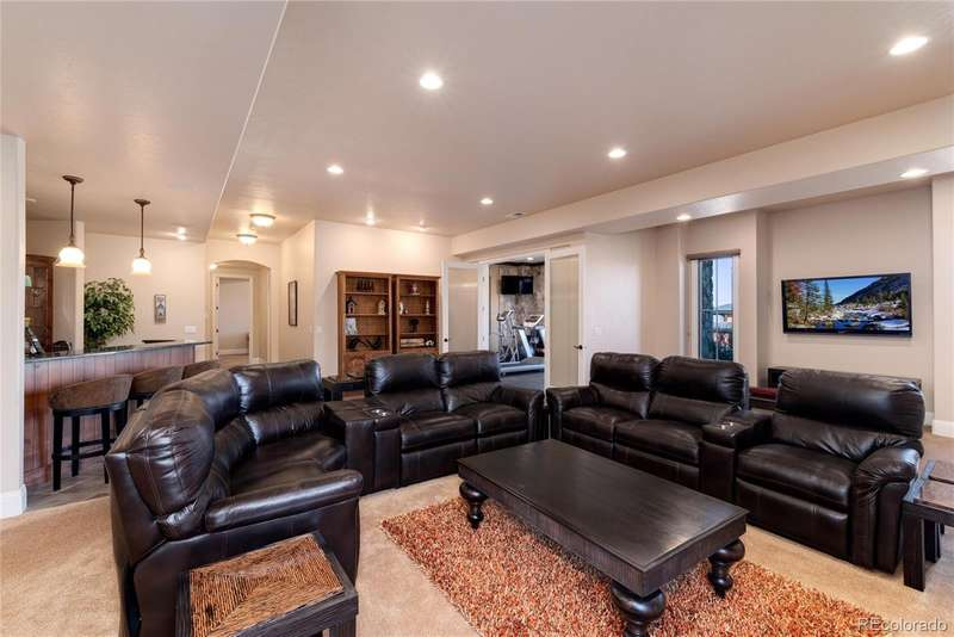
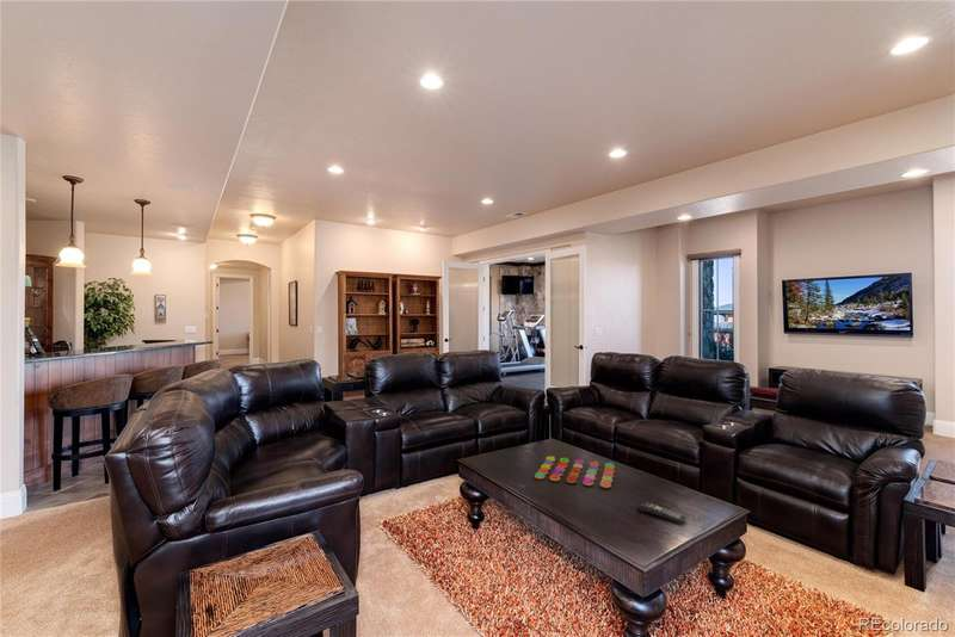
+ remote control [636,501,688,525]
+ board game [534,456,616,489]
